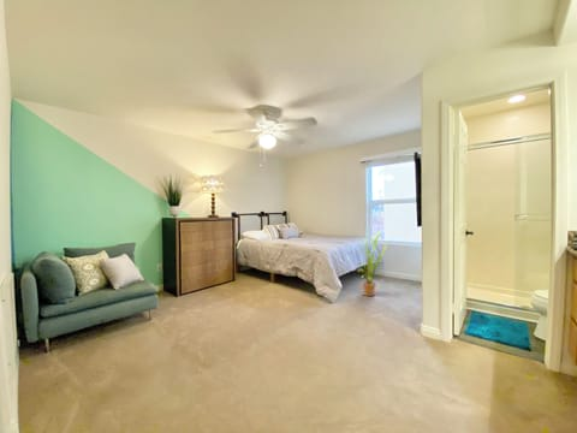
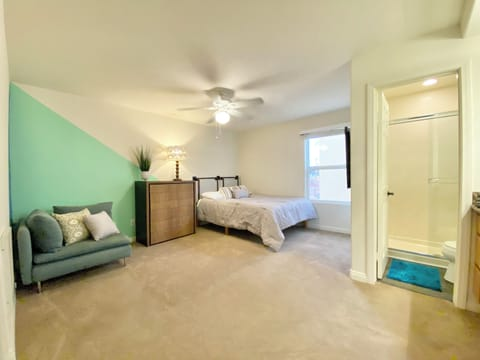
- house plant [356,230,387,297]
